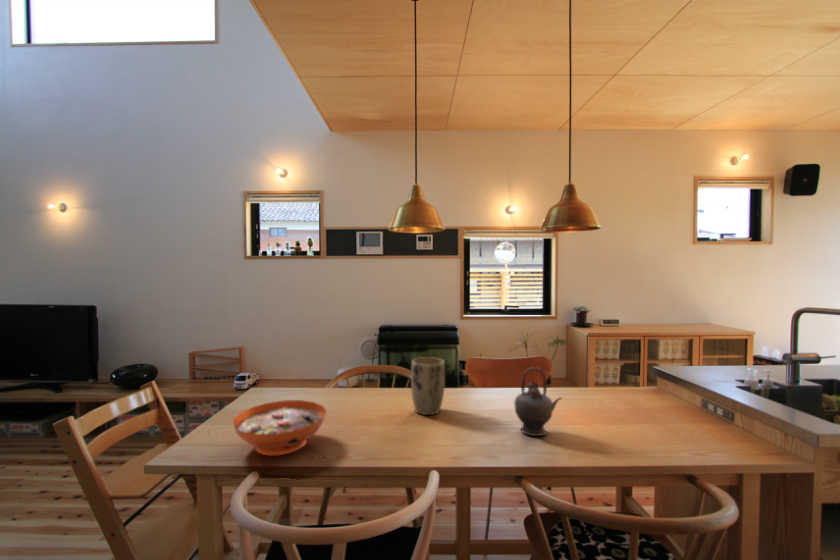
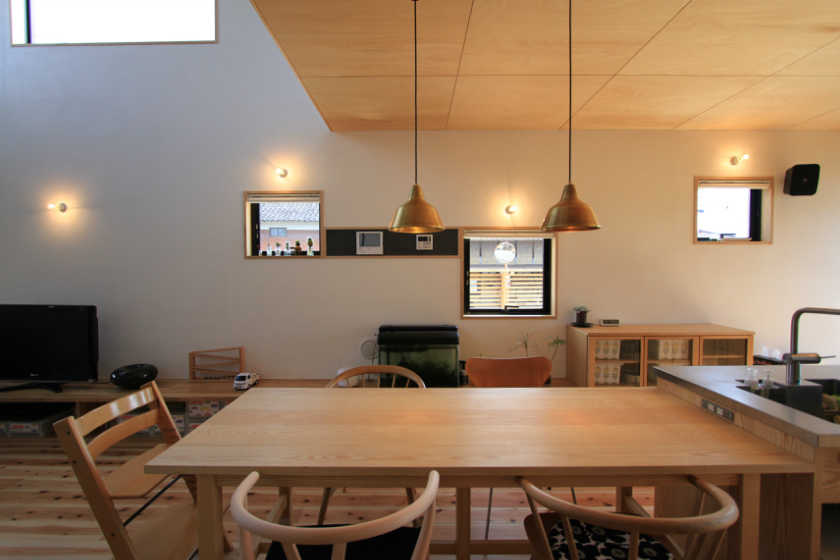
- decorative bowl [232,399,328,456]
- plant pot [410,356,446,416]
- teapot [513,366,563,437]
